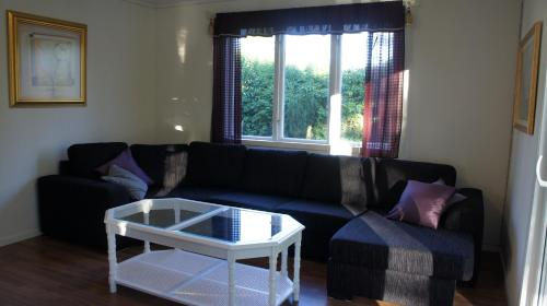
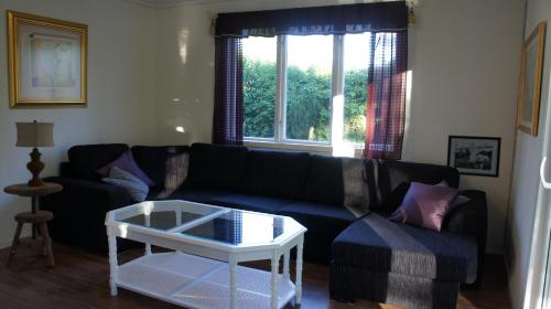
+ picture frame [445,135,503,179]
+ table lamp [14,119,56,187]
+ side table [2,182,64,268]
